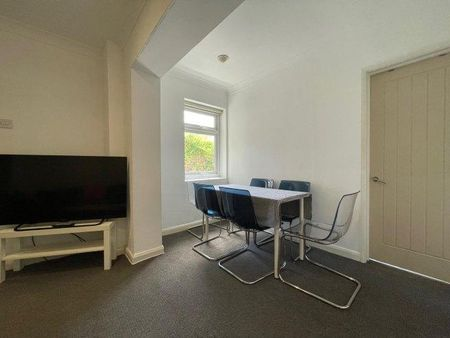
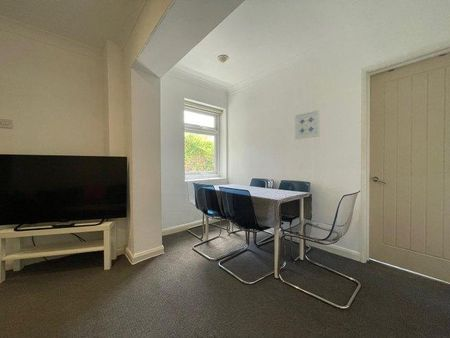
+ wall art [294,109,321,140]
